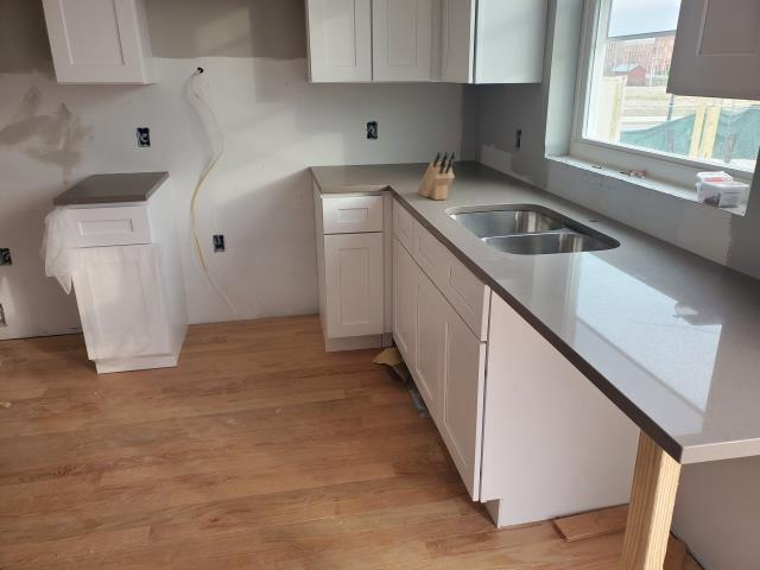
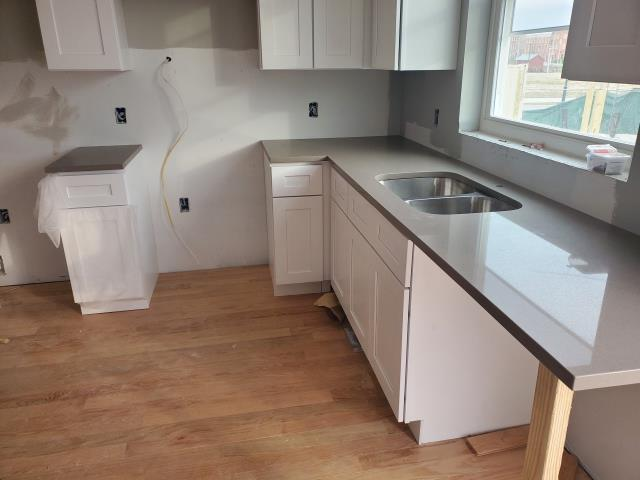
- knife block [416,150,457,201]
